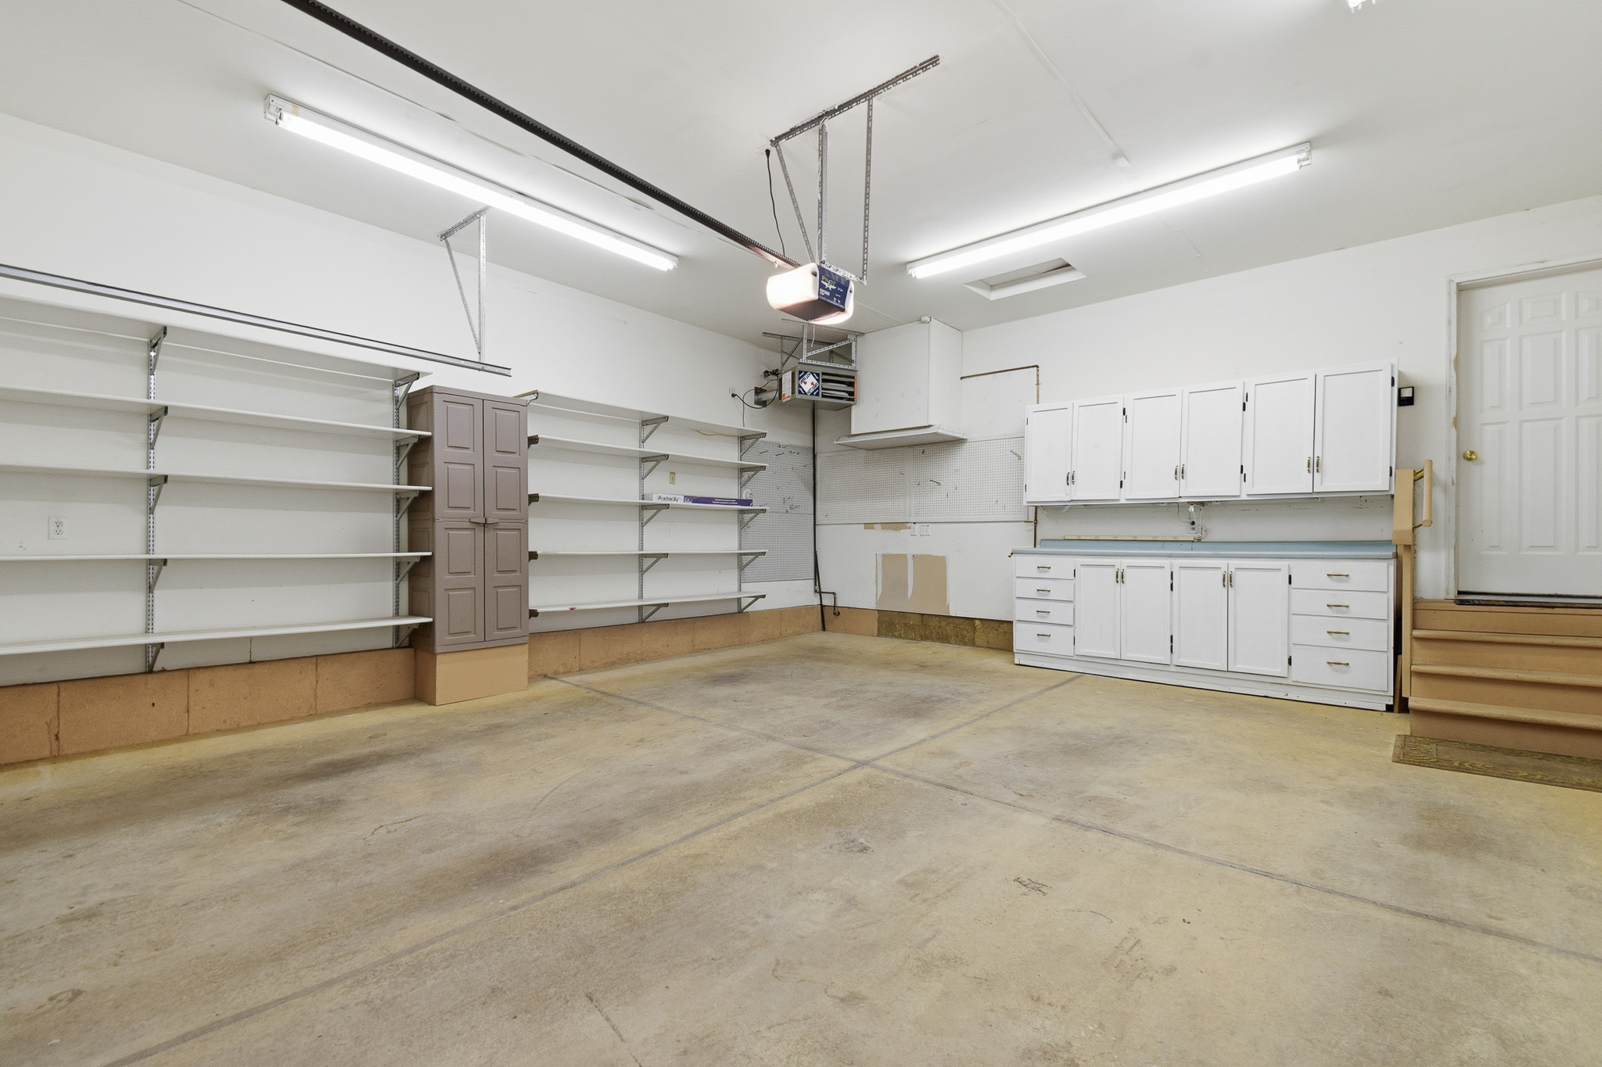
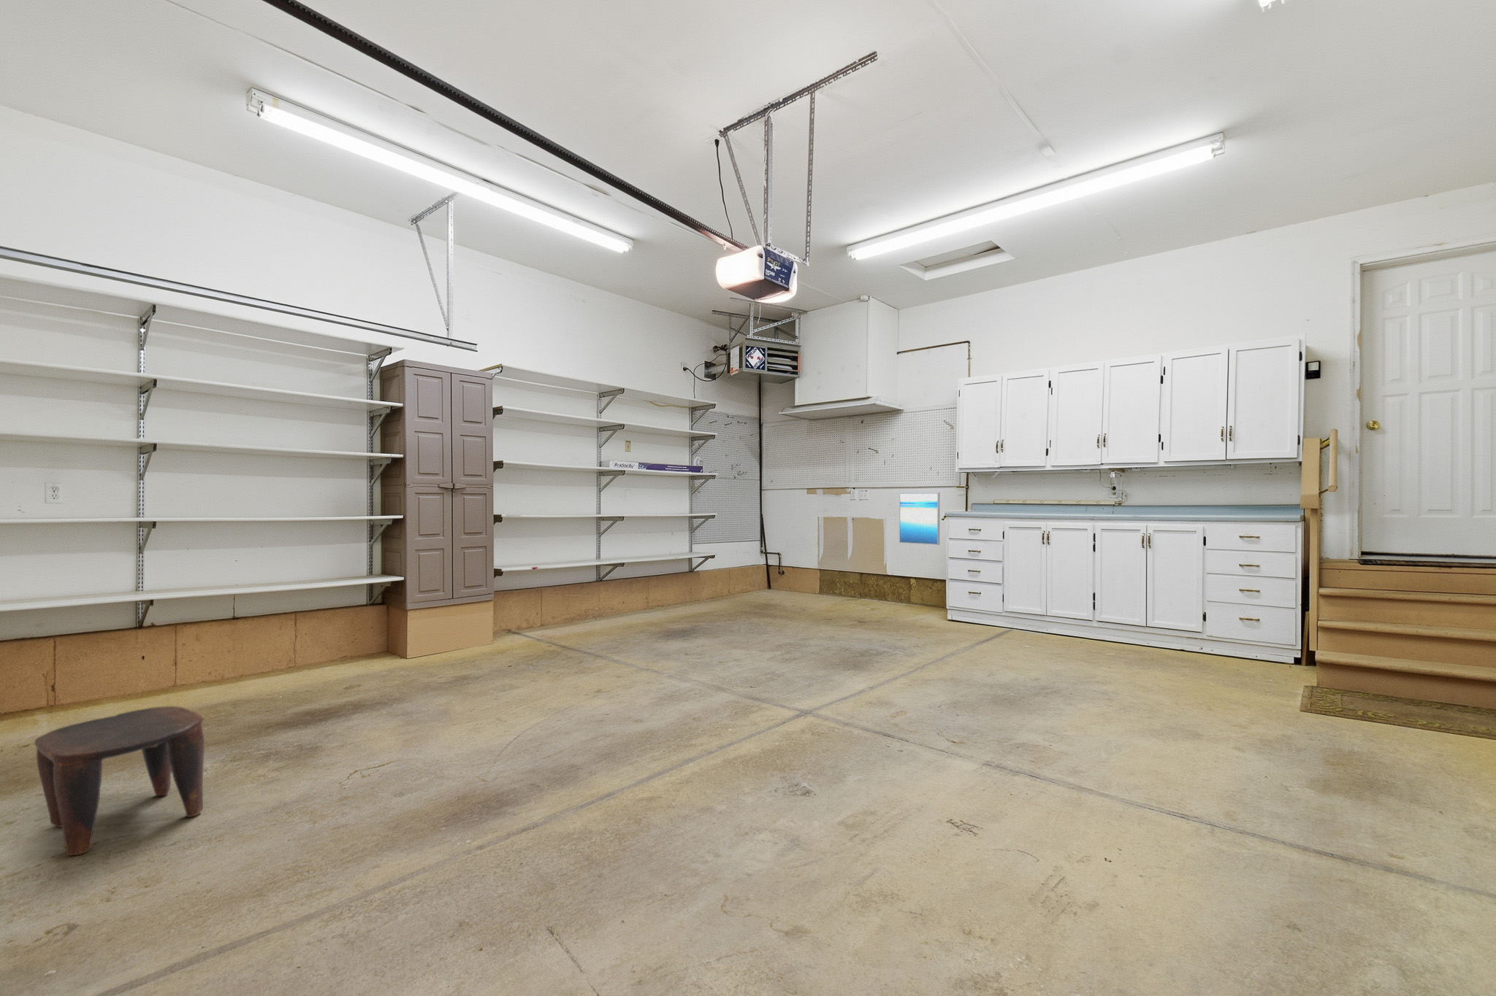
+ wall art [899,491,940,546]
+ stool [33,706,206,856]
